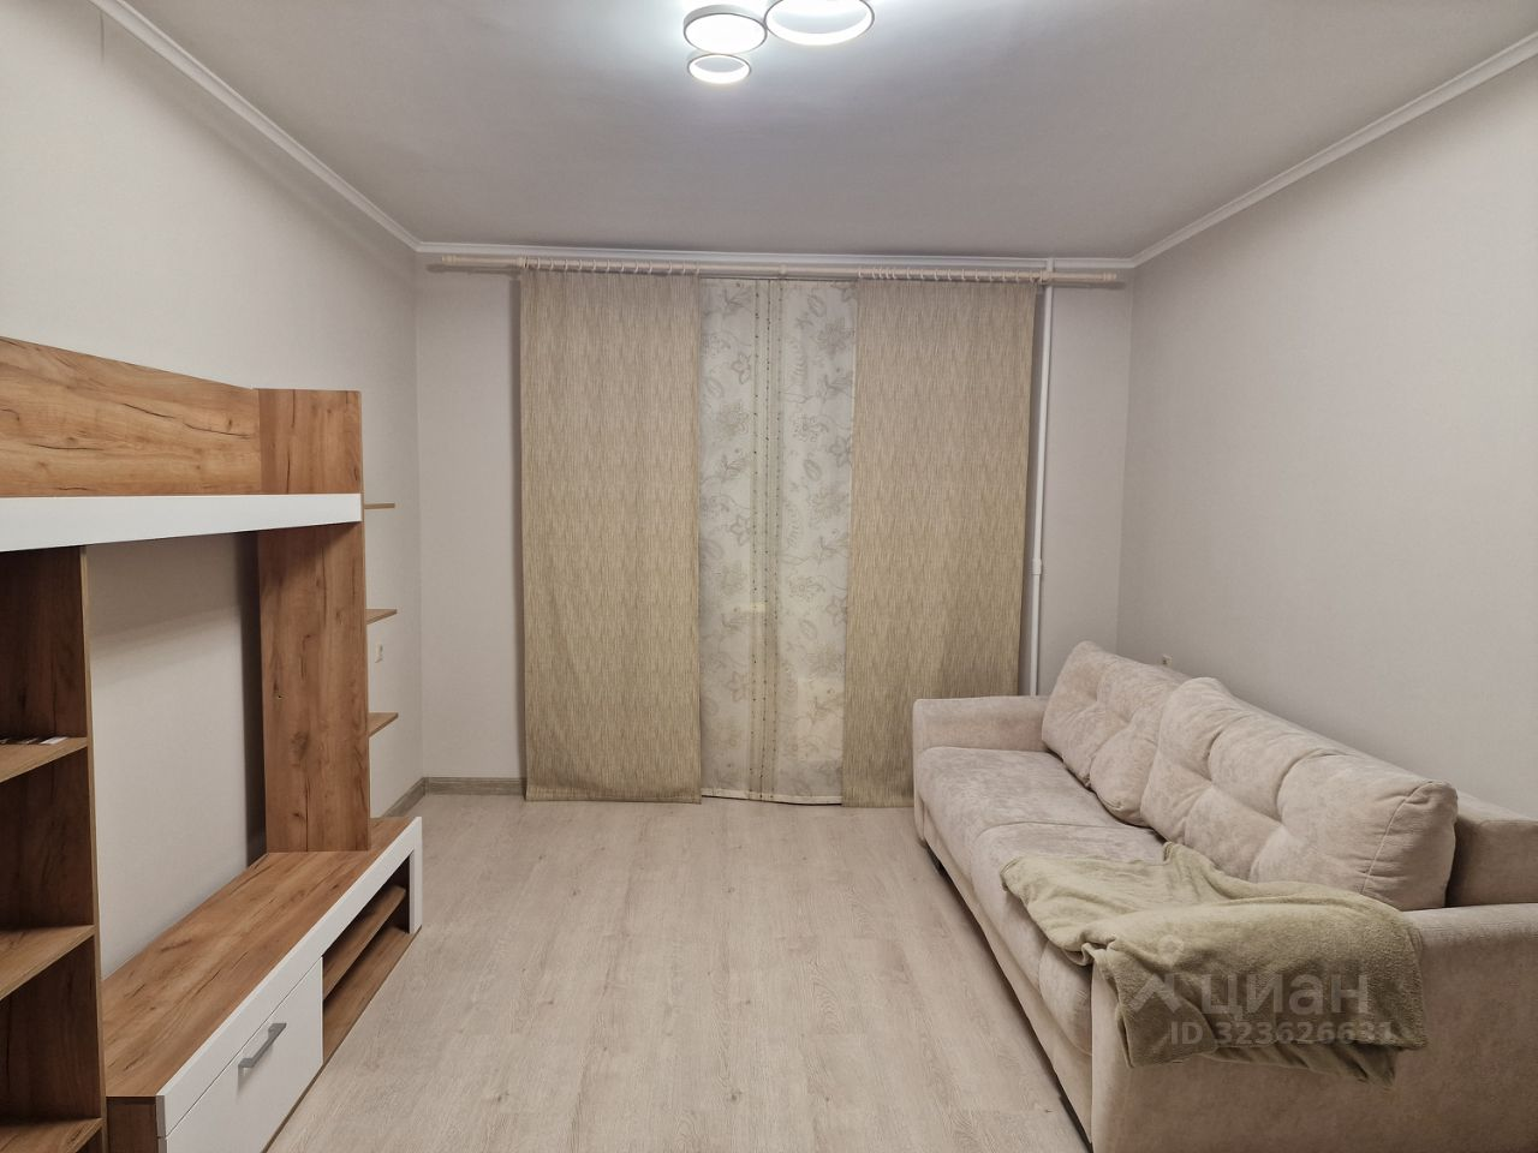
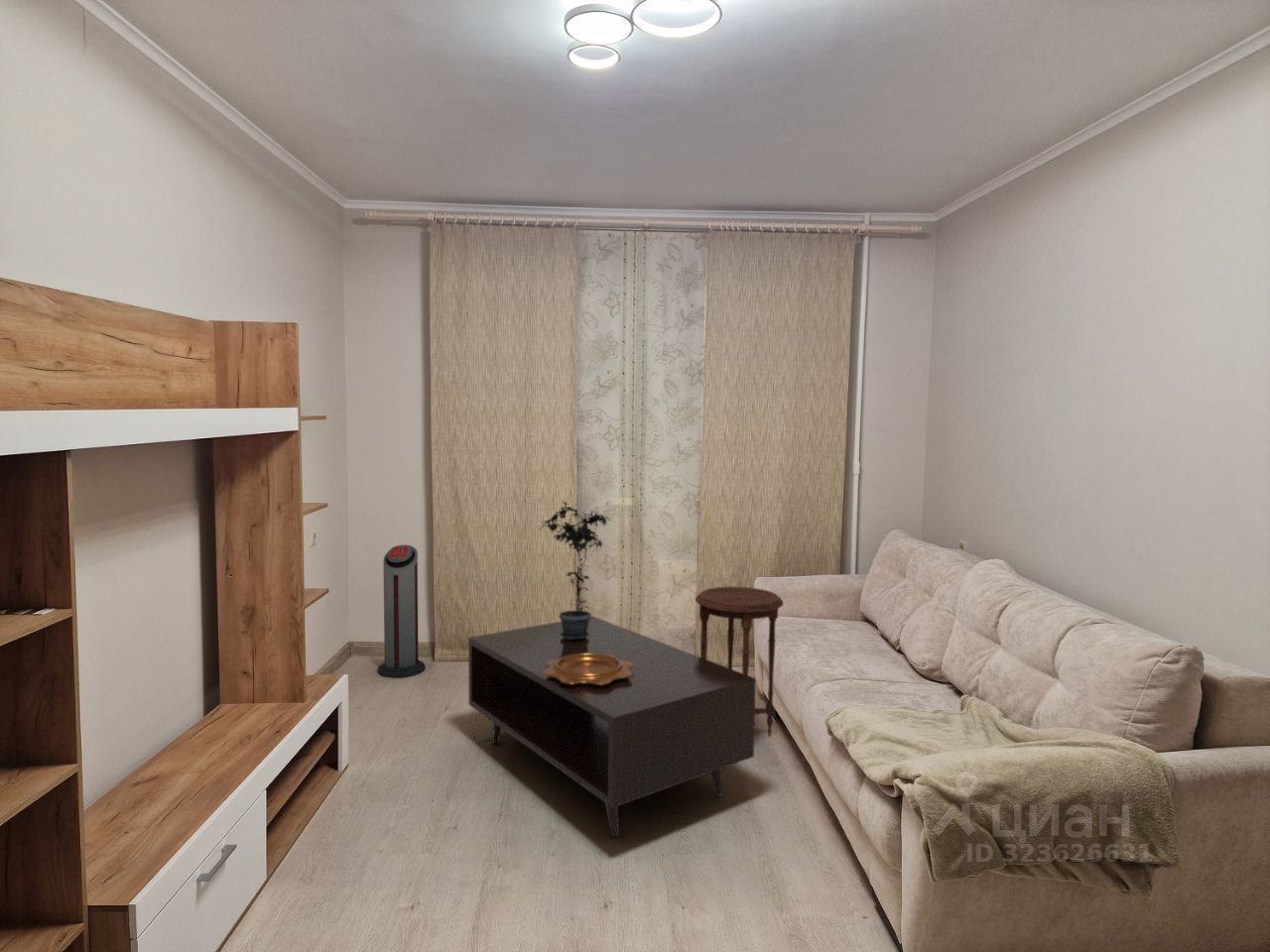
+ decorative bowl [543,654,634,685]
+ air purifier [377,543,426,679]
+ side table [695,586,784,737]
+ potted plant [539,501,610,640]
+ coffee table [467,615,757,838]
